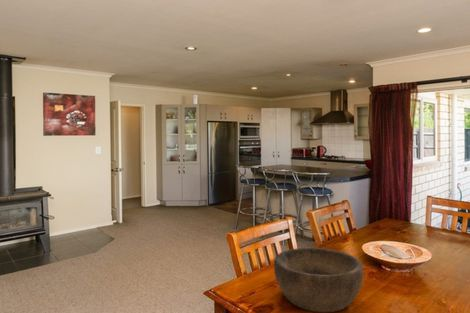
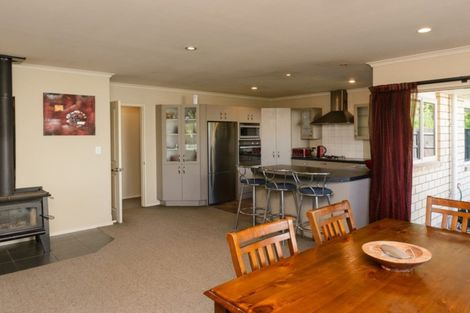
- bowl [273,247,364,313]
